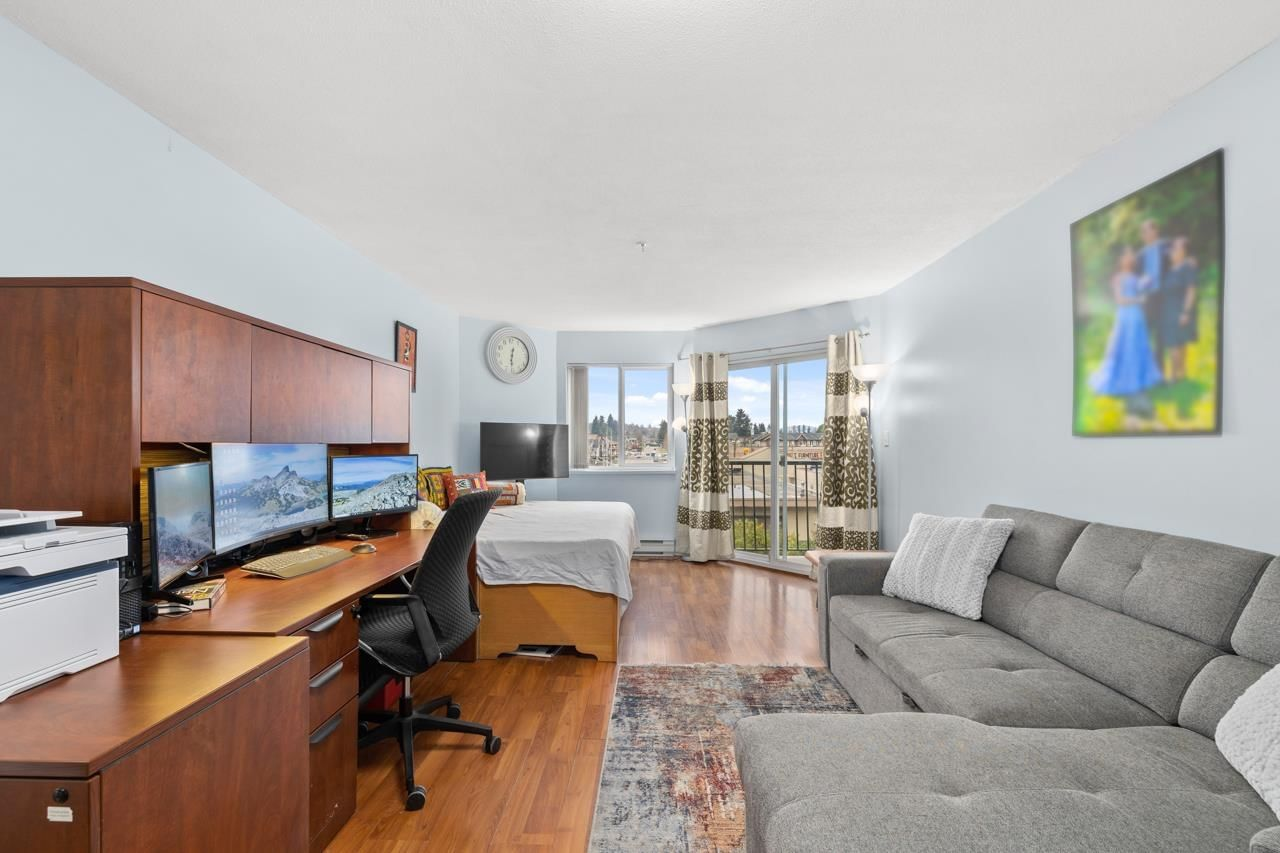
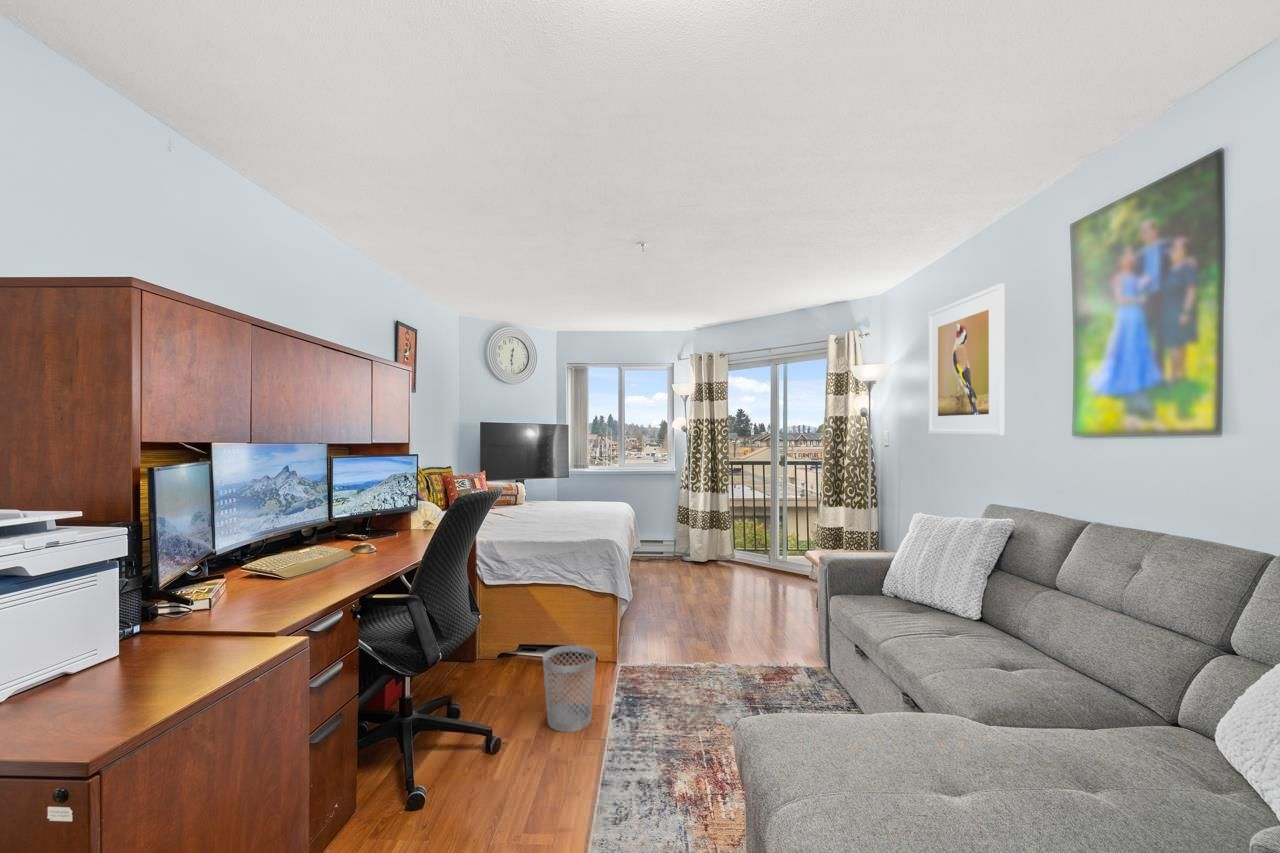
+ wastebasket [542,644,597,733]
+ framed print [928,282,1006,436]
